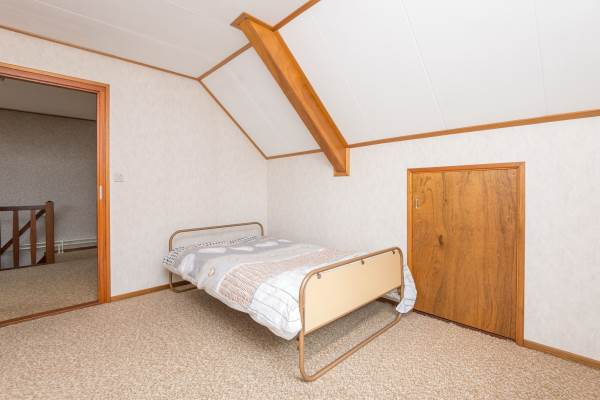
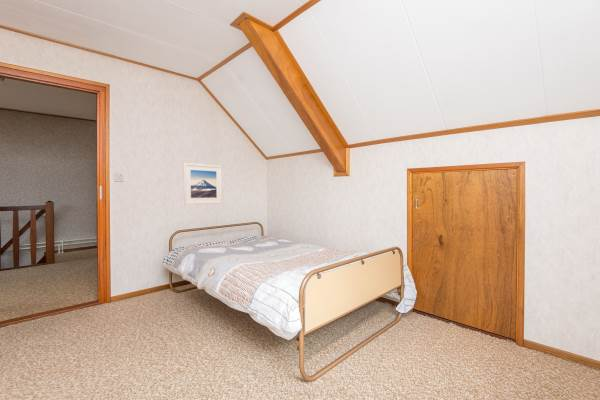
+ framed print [182,162,223,205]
